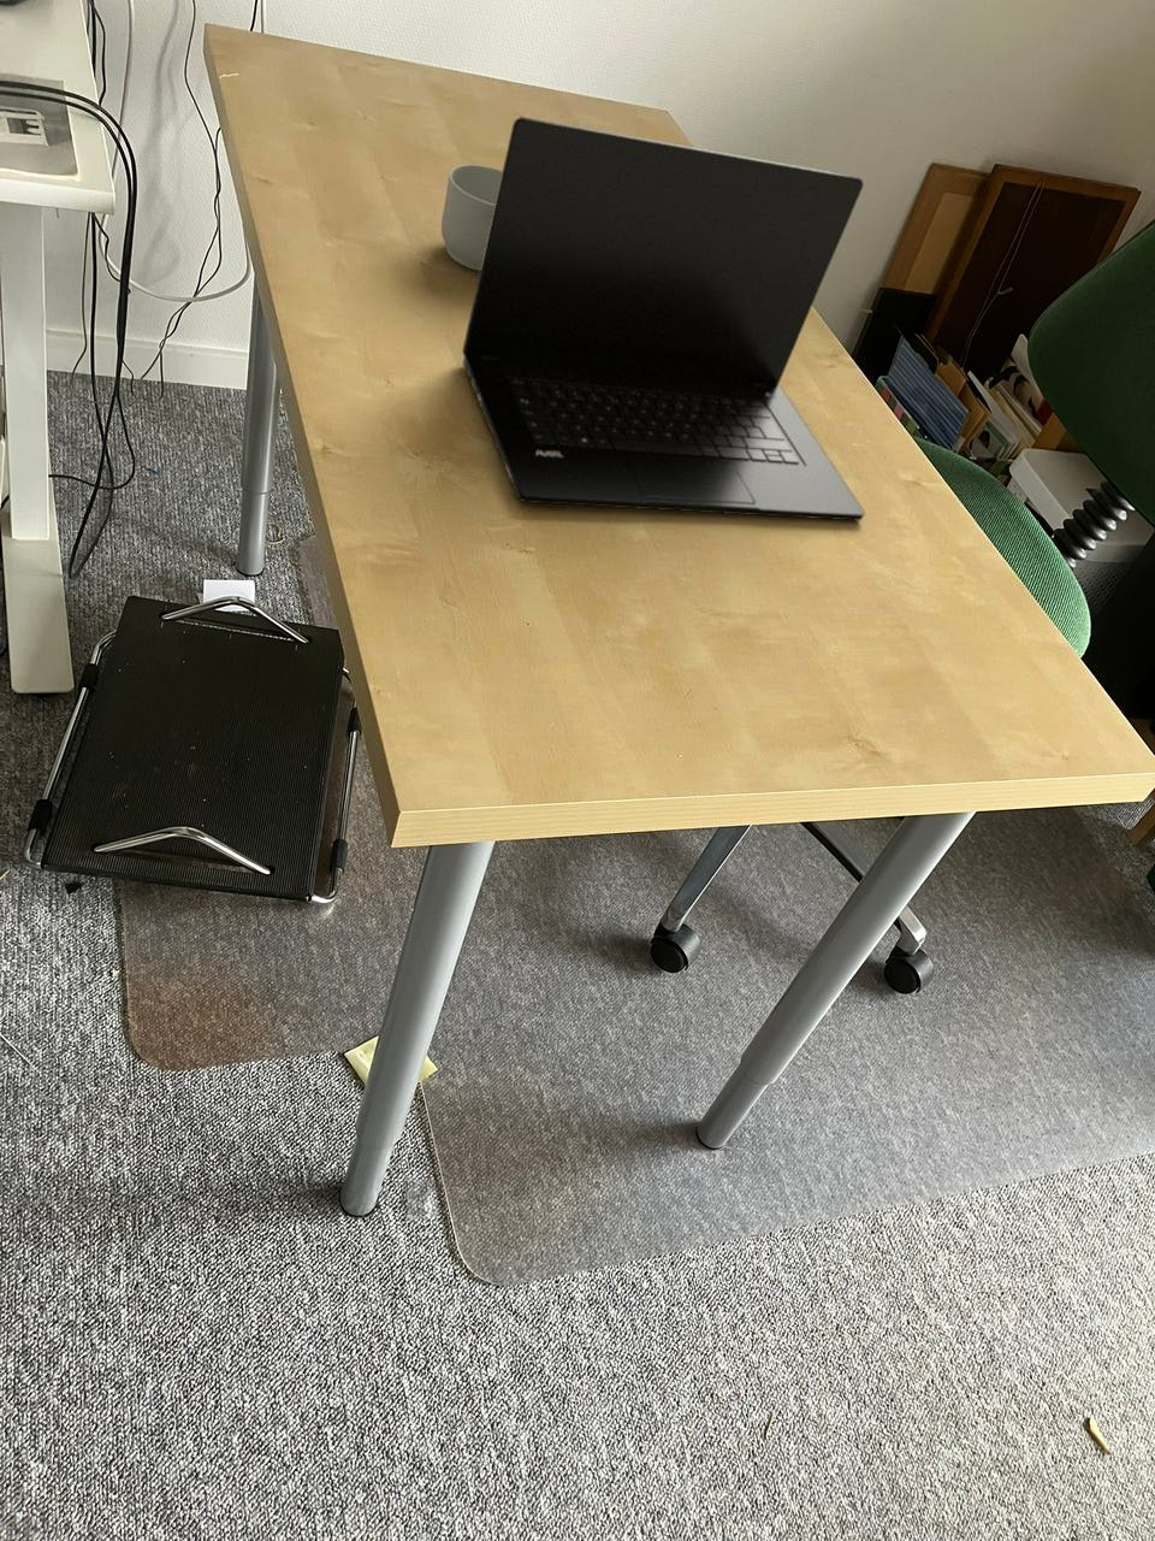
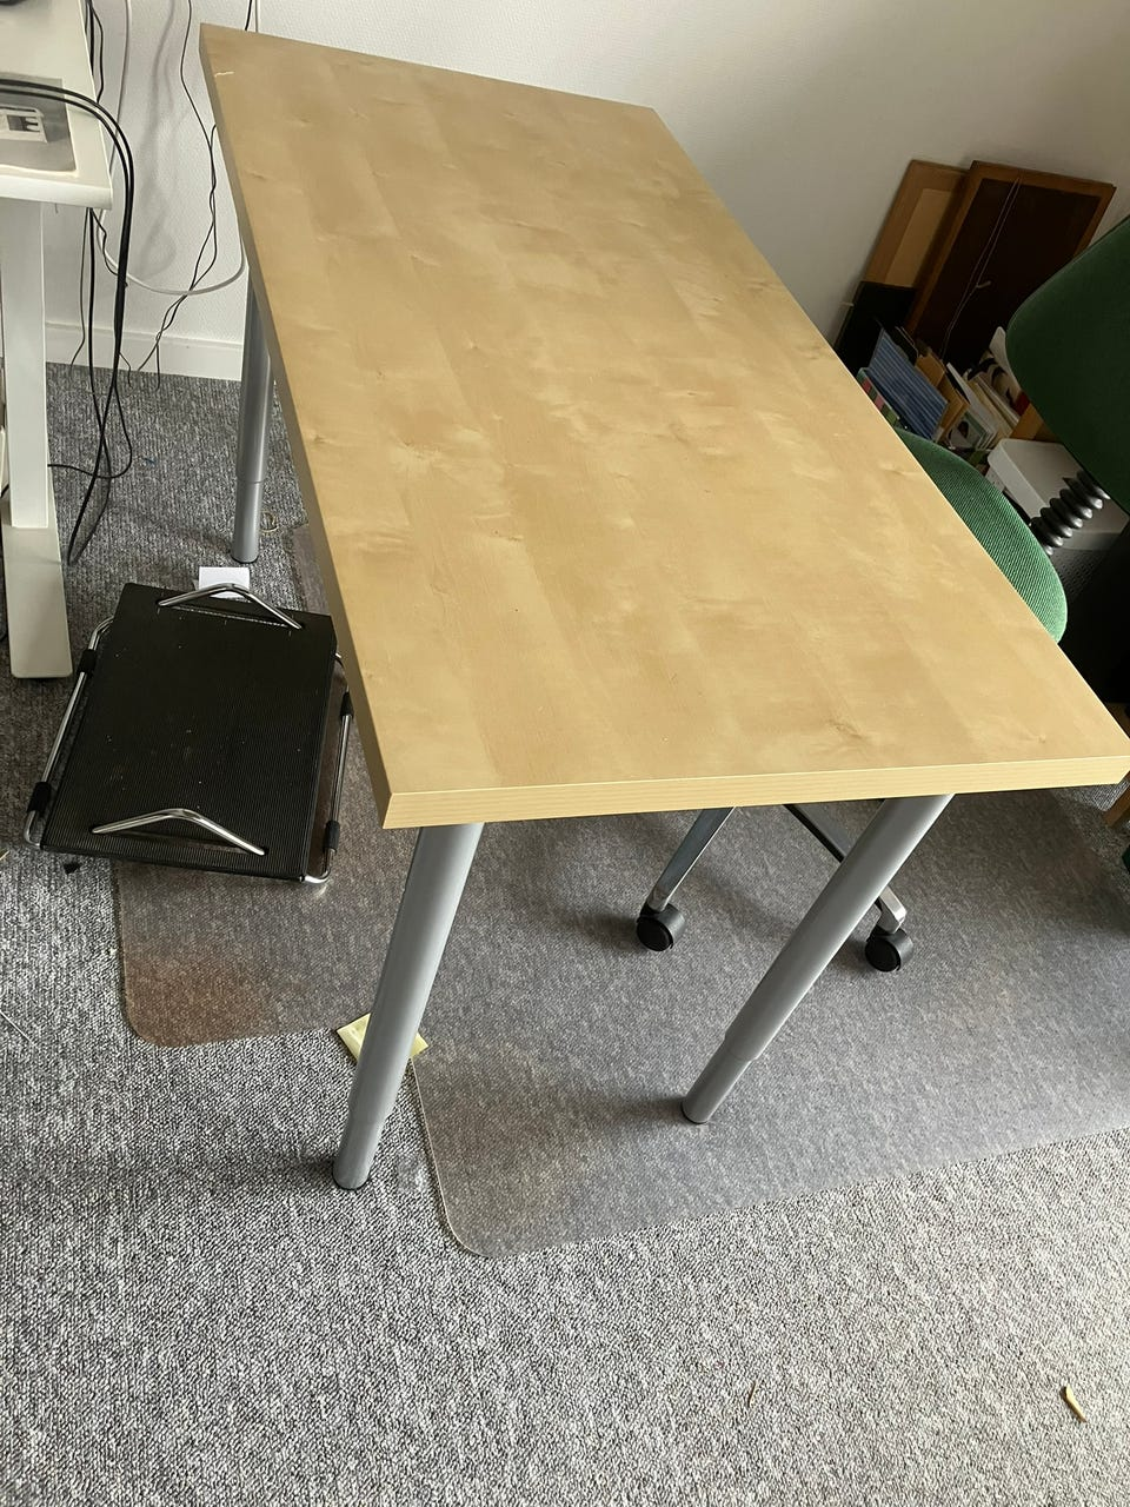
- mug [440,164,503,272]
- laptop [461,115,866,523]
